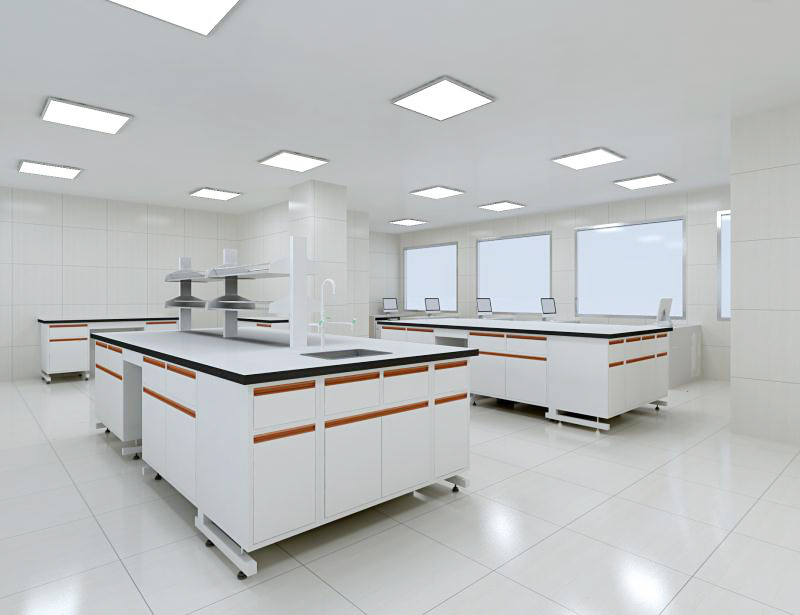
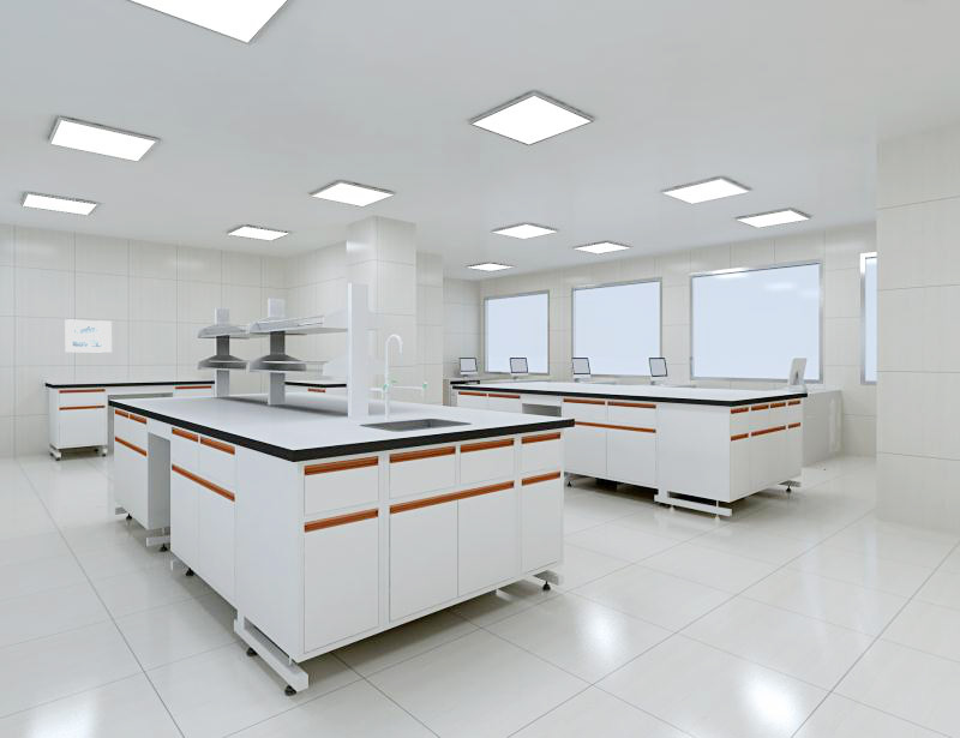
+ wall art [64,318,113,354]
